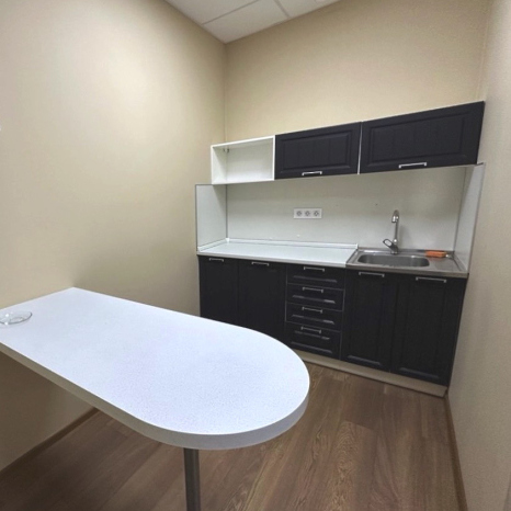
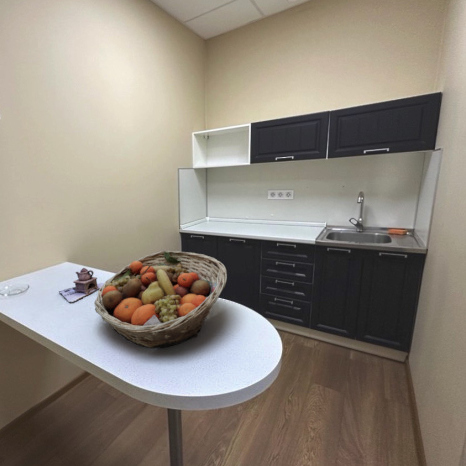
+ fruit basket [93,250,228,349]
+ teapot [58,267,104,304]
